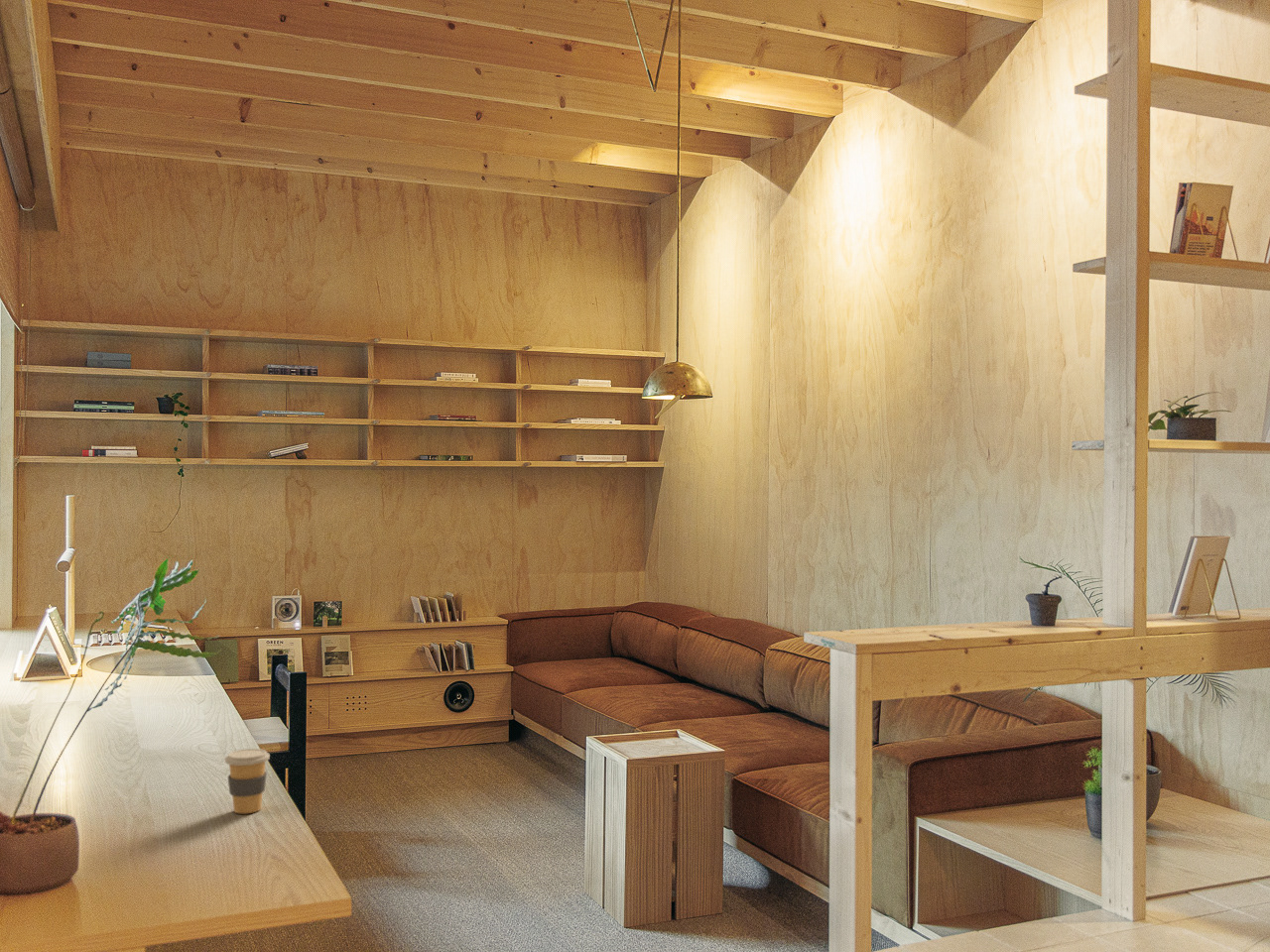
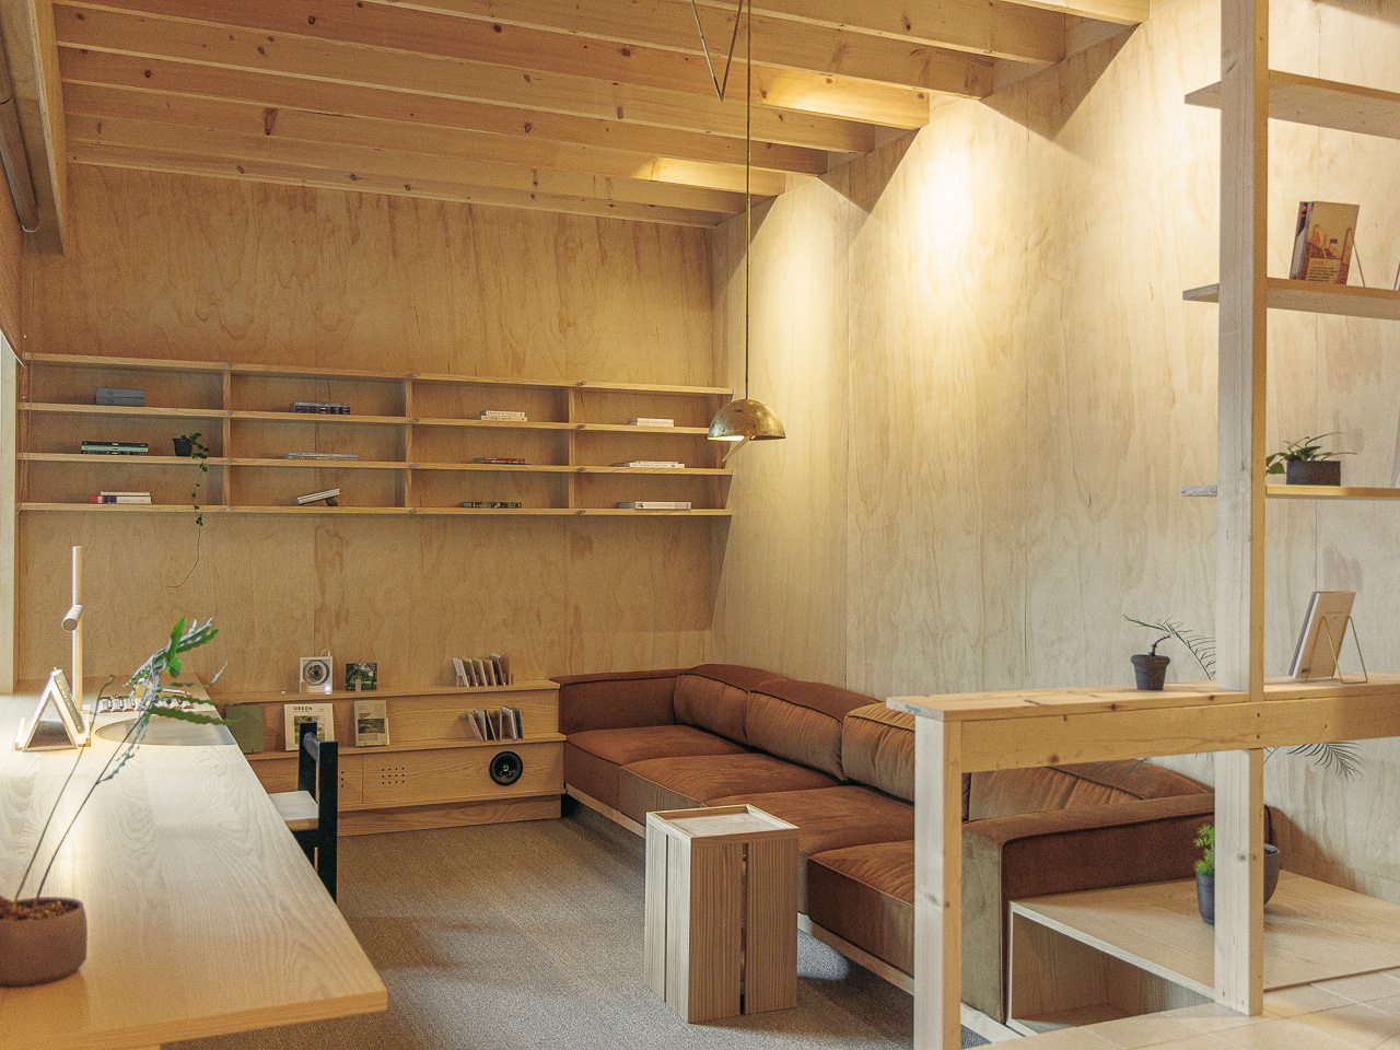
- coffee cup [224,748,271,814]
